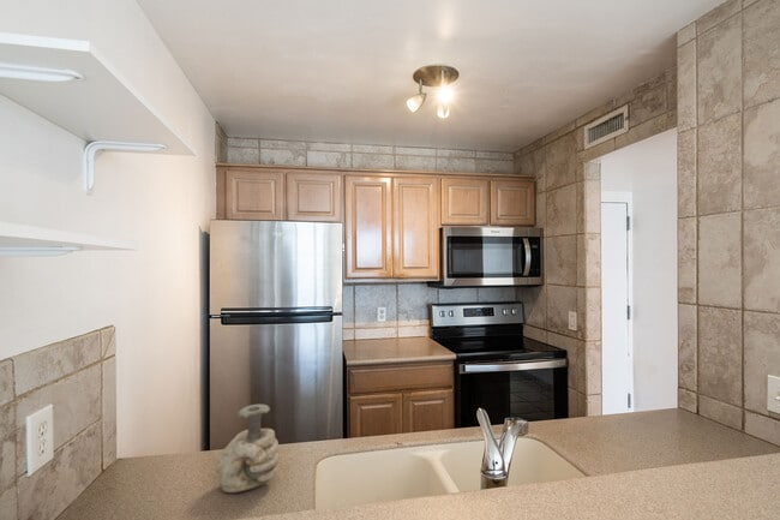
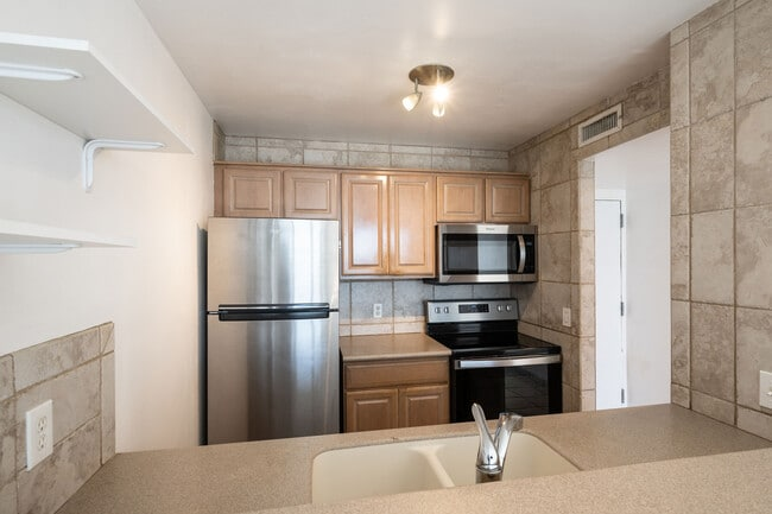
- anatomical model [214,404,281,495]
